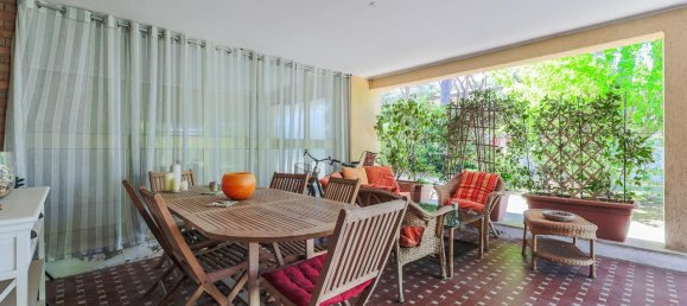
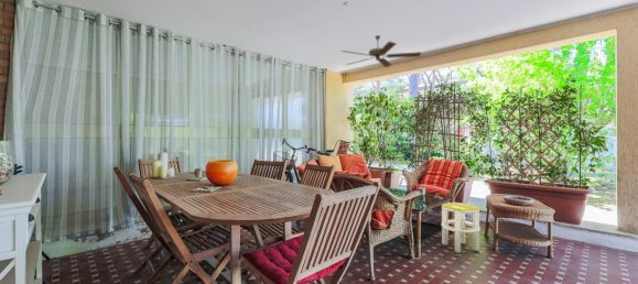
+ stool [441,201,482,254]
+ ceiling fan [339,34,422,68]
